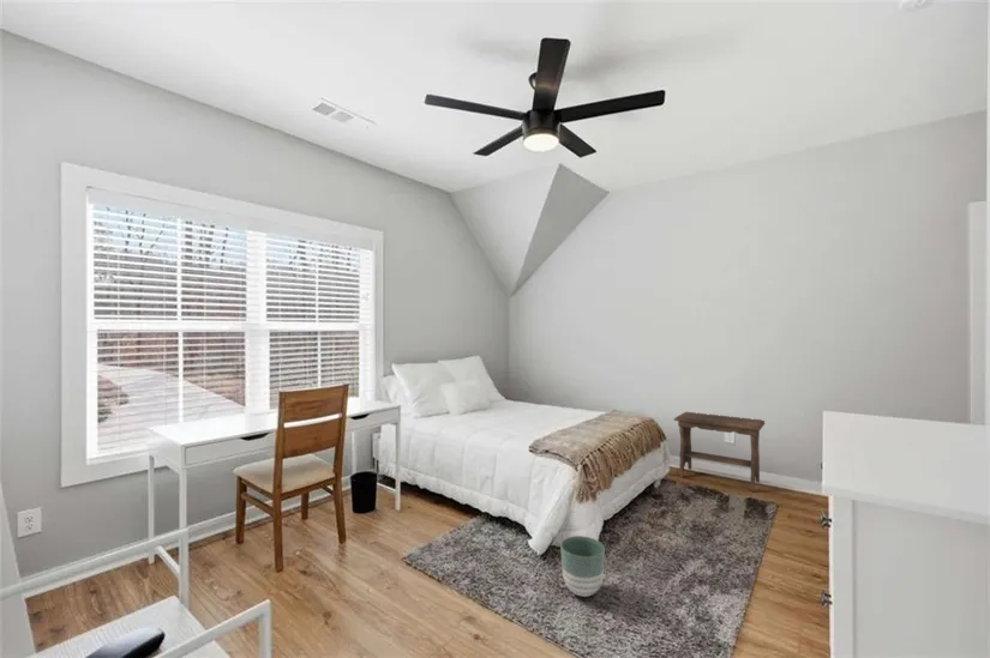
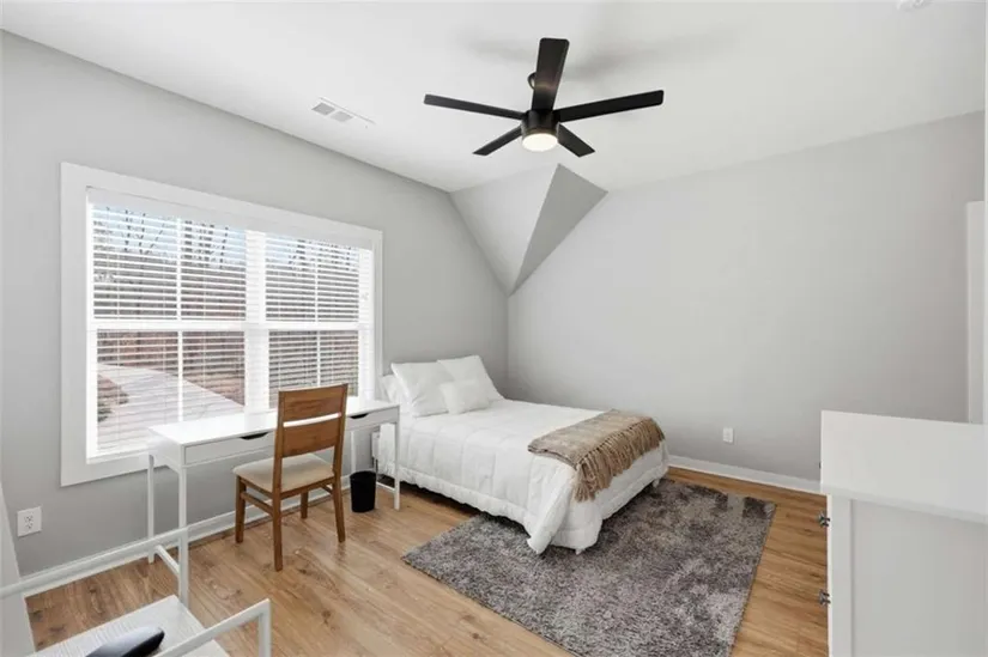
- planter [559,535,606,598]
- footstool [673,411,766,493]
